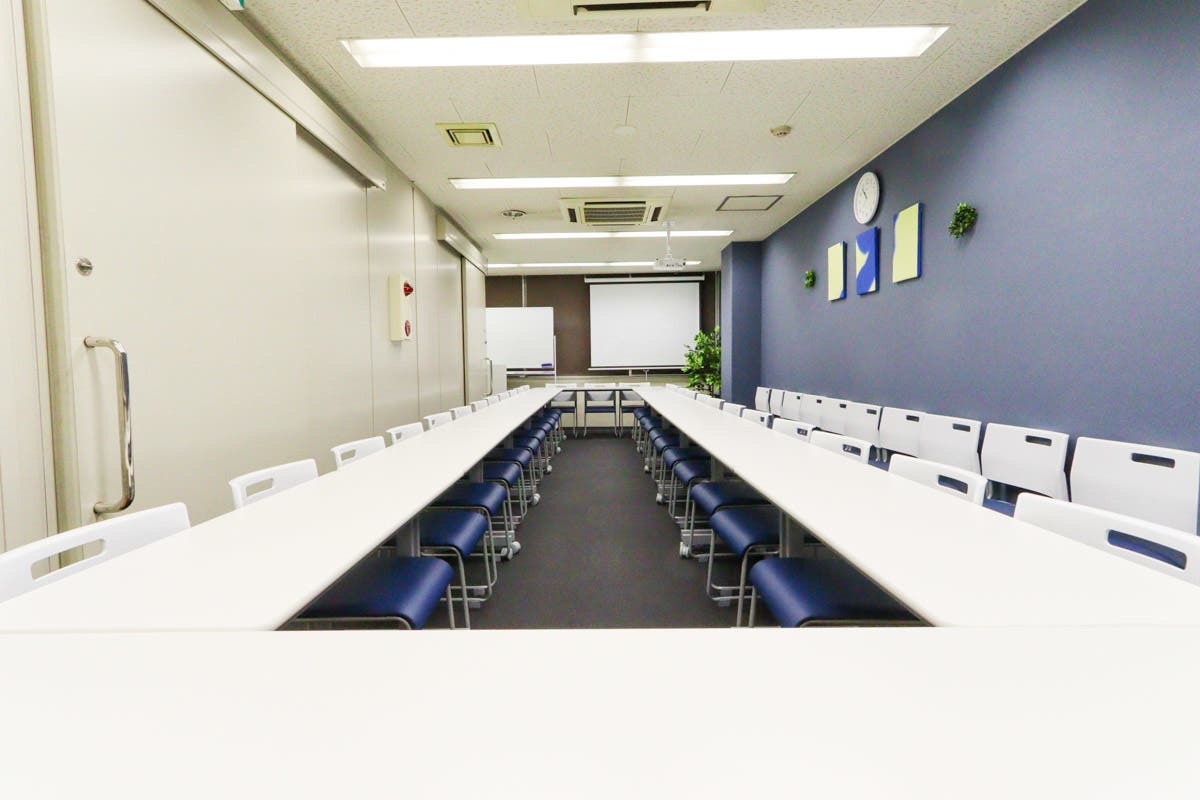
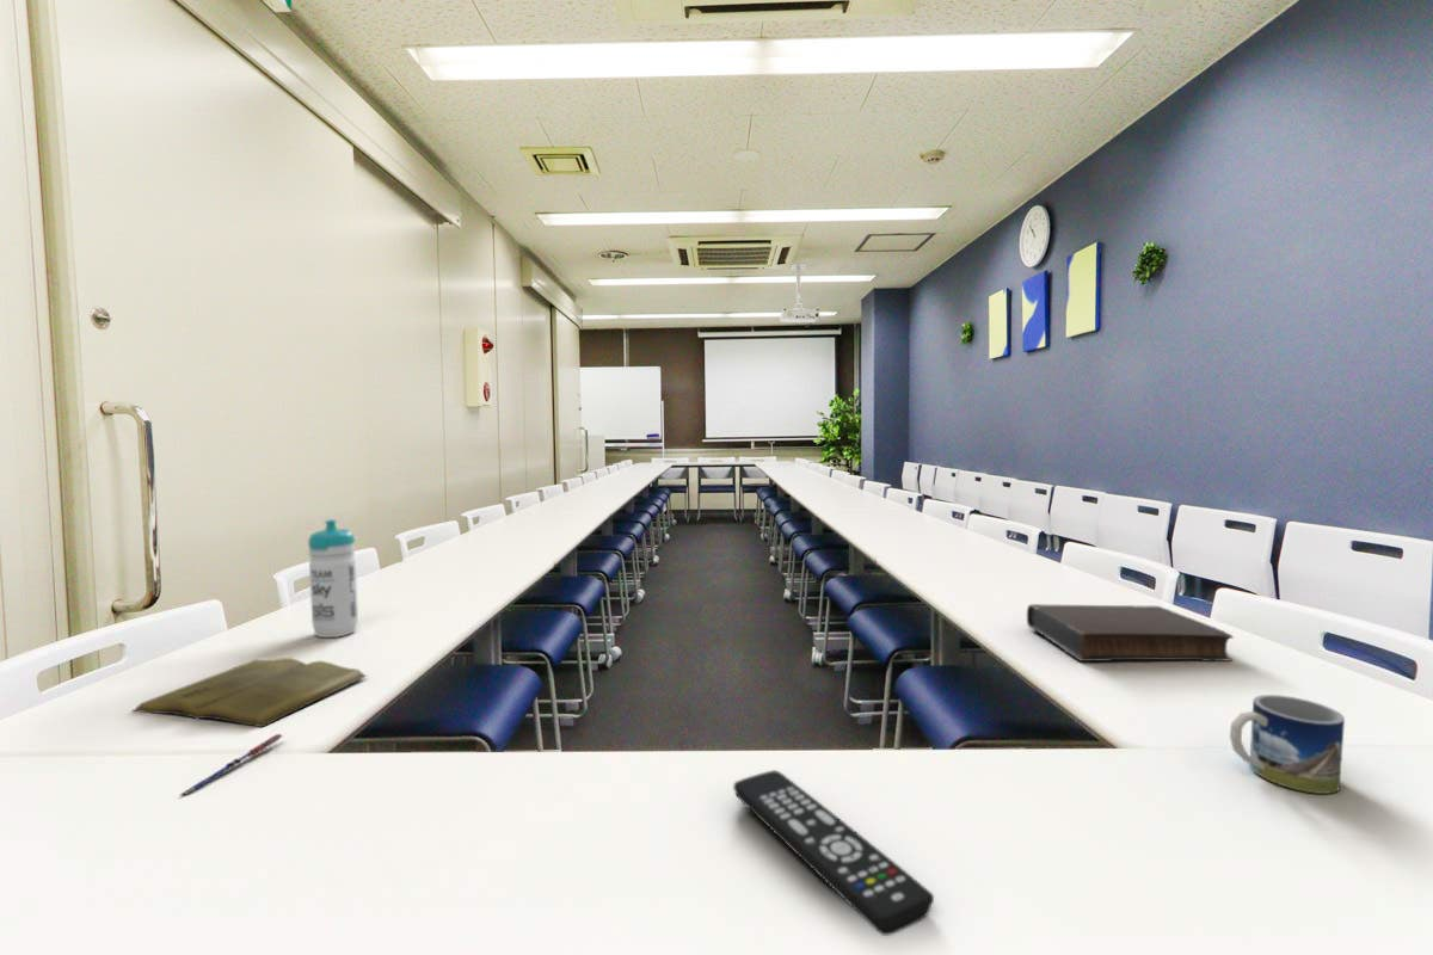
+ book [133,657,368,728]
+ remote control [732,769,935,937]
+ pen [180,733,283,796]
+ water bottle [307,518,359,639]
+ mug [1229,694,1346,795]
+ book [1026,603,1234,663]
